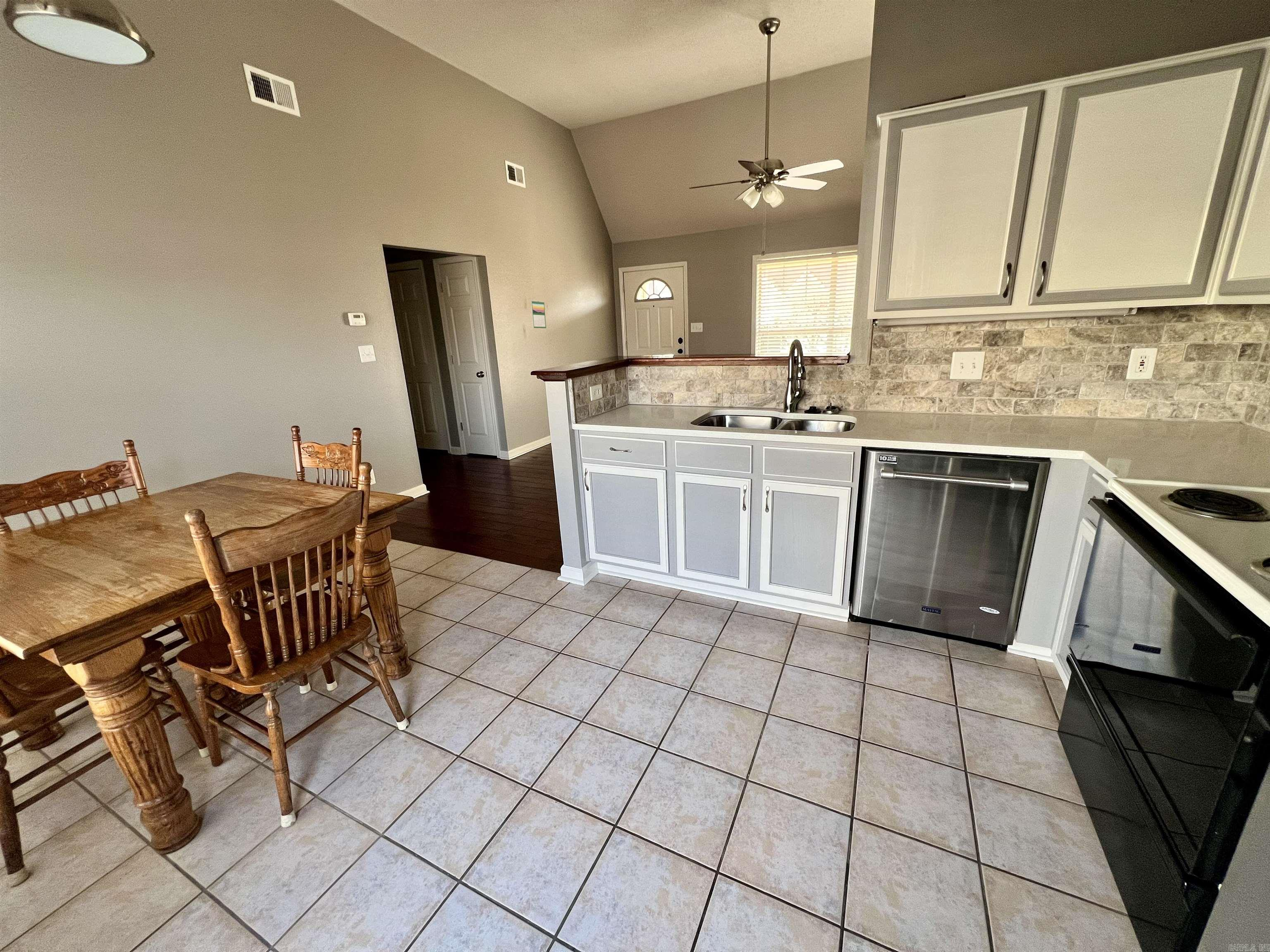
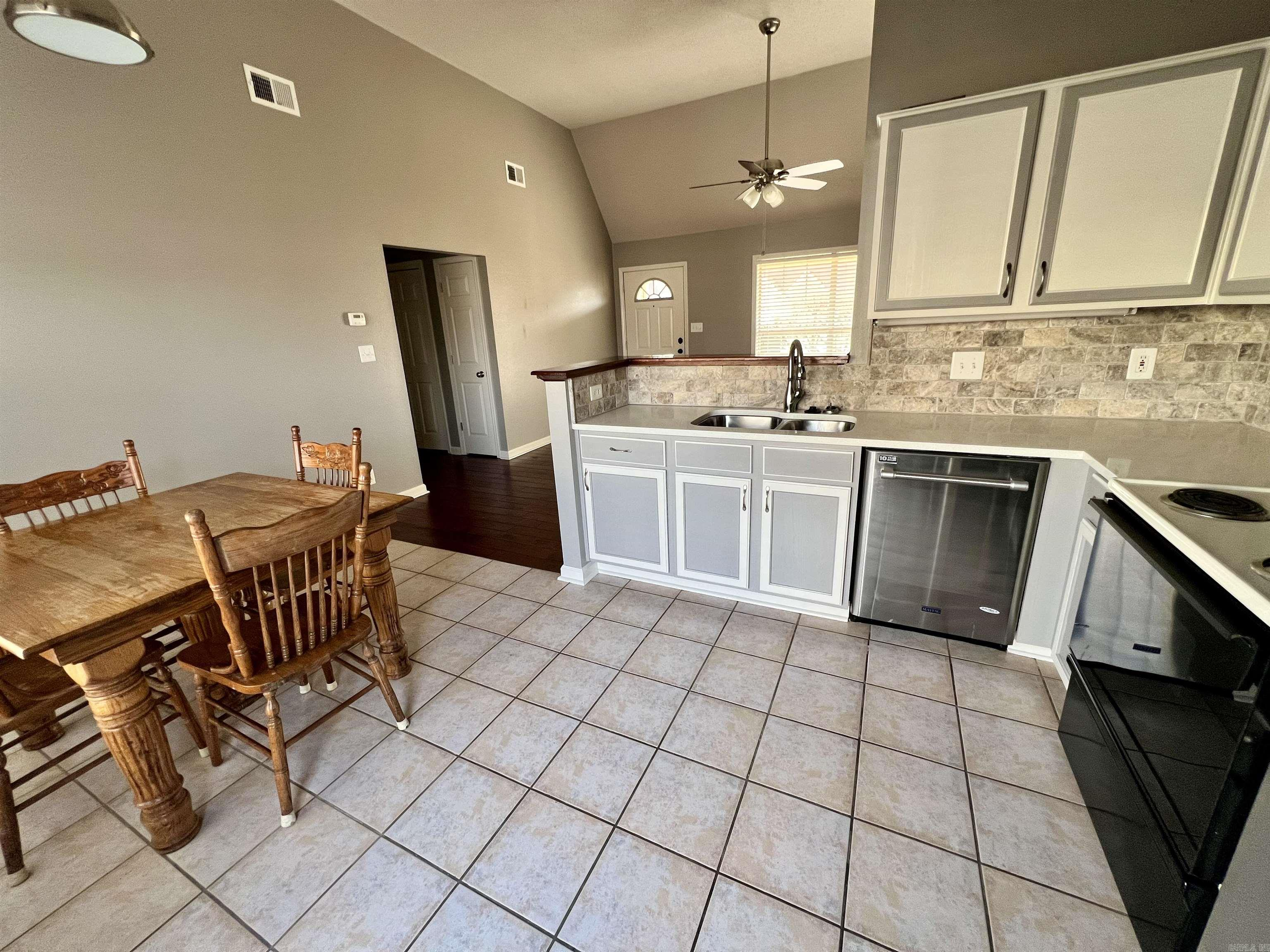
- calendar [530,300,547,328]
